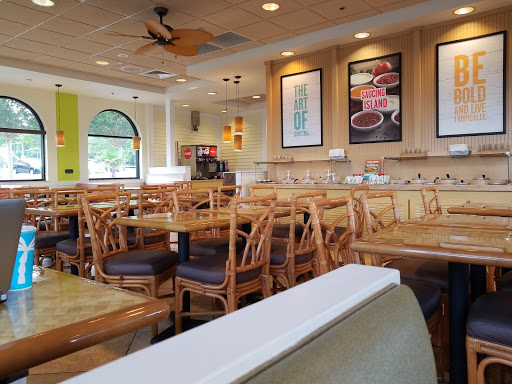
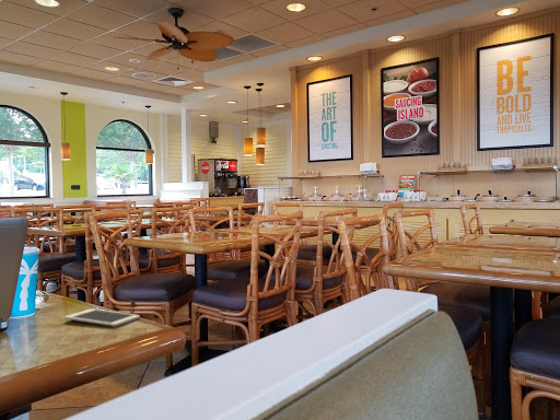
+ cell phone [63,307,141,327]
